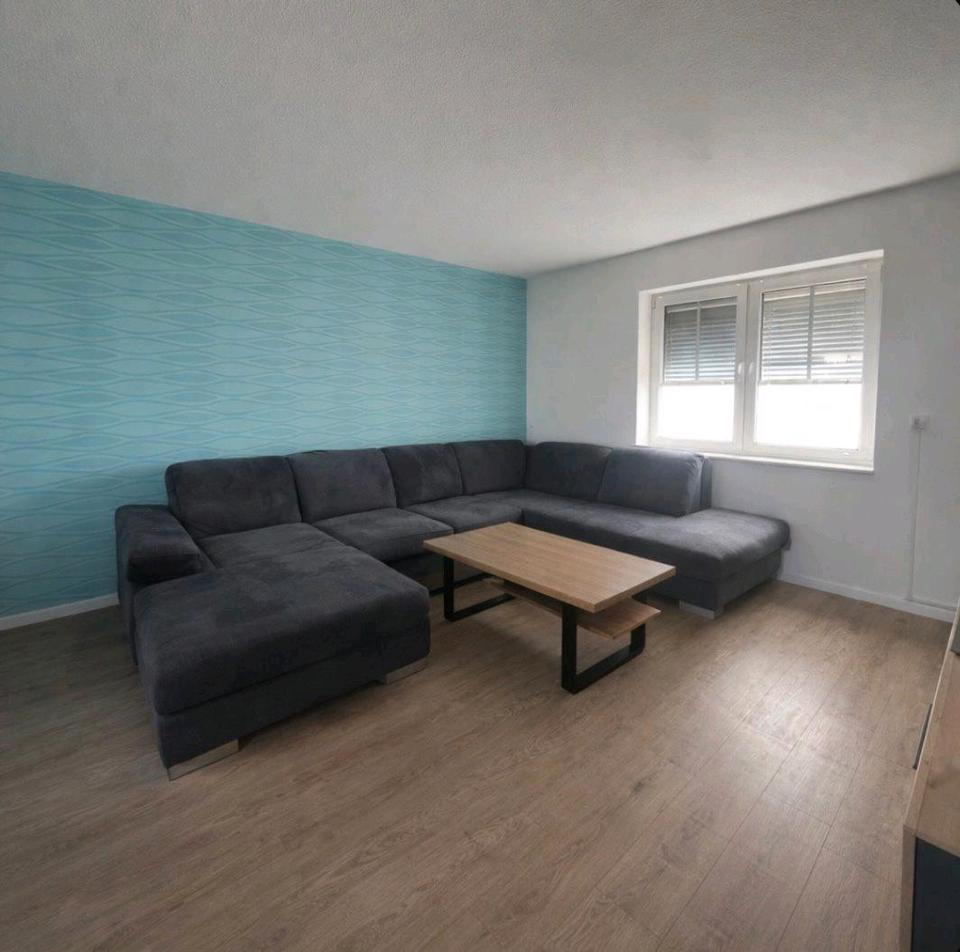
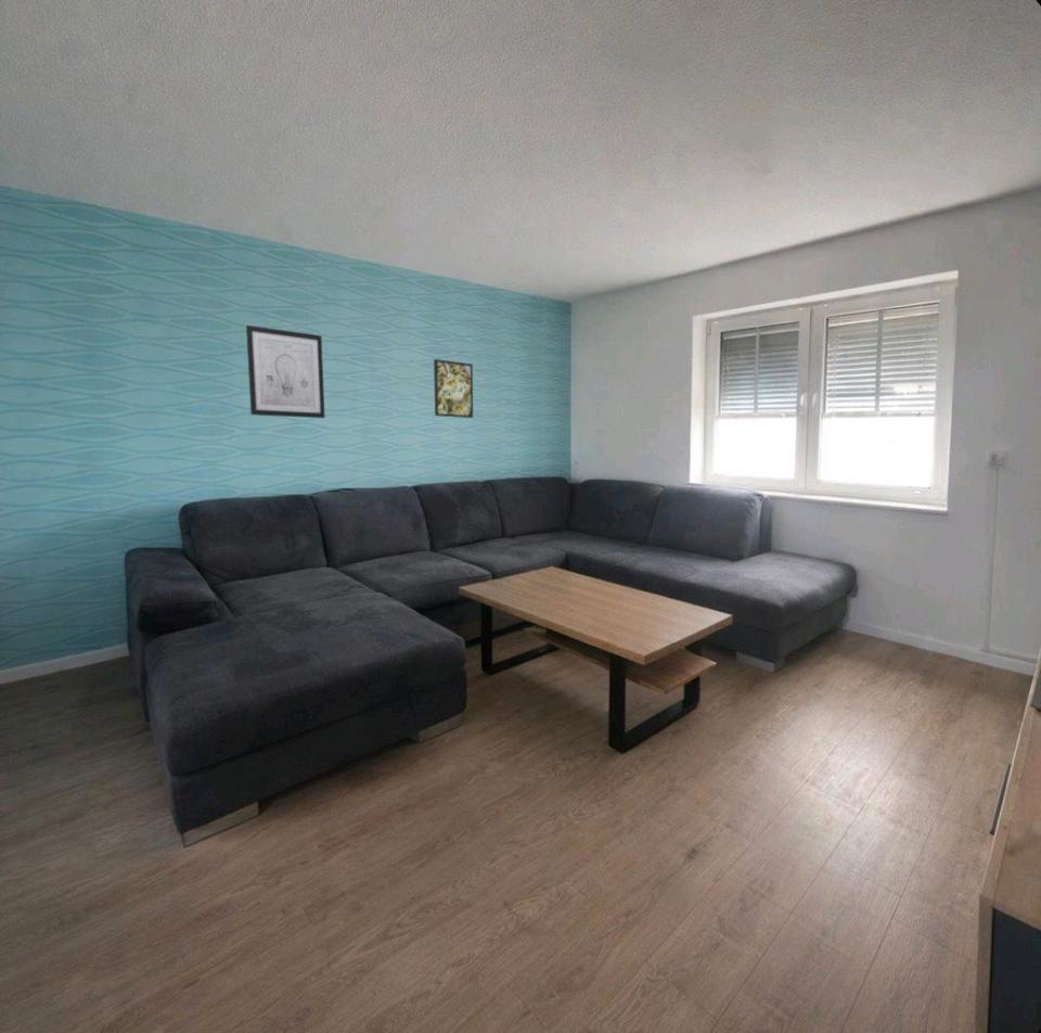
+ wall art [245,324,326,419]
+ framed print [433,358,474,419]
